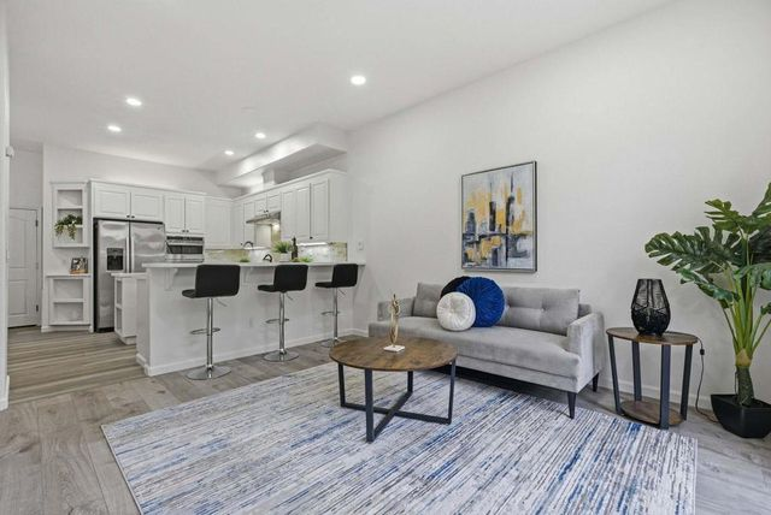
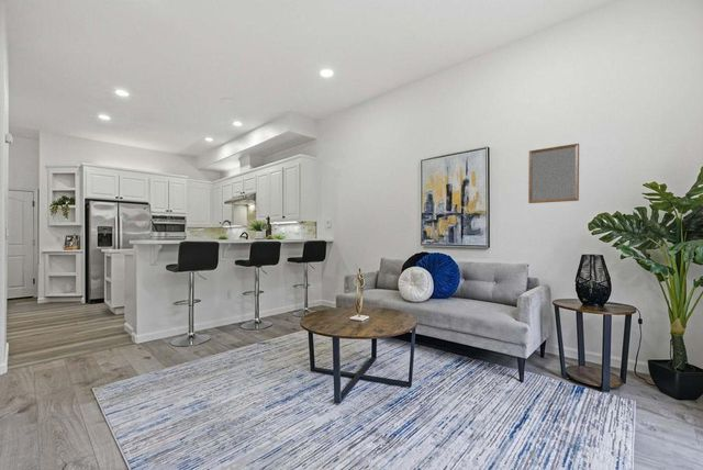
+ home mirror [527,143,580,204]
